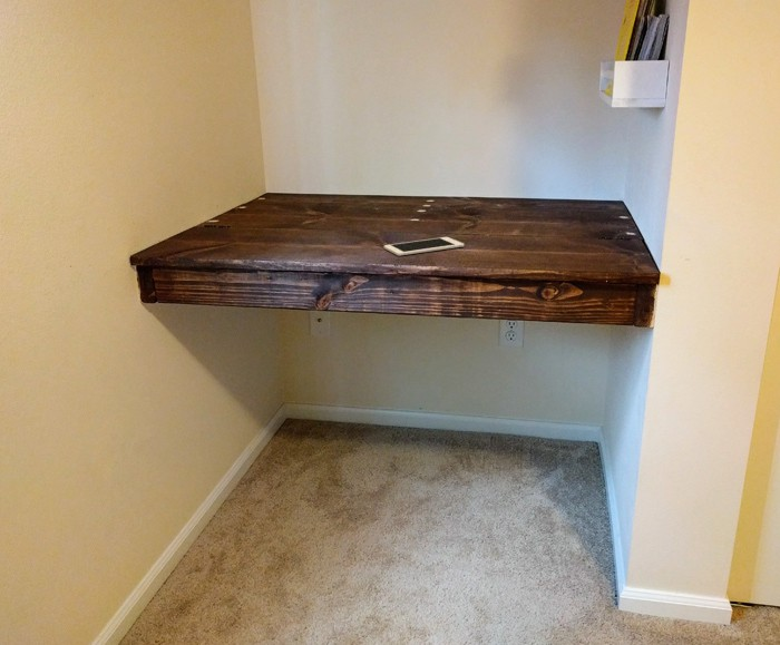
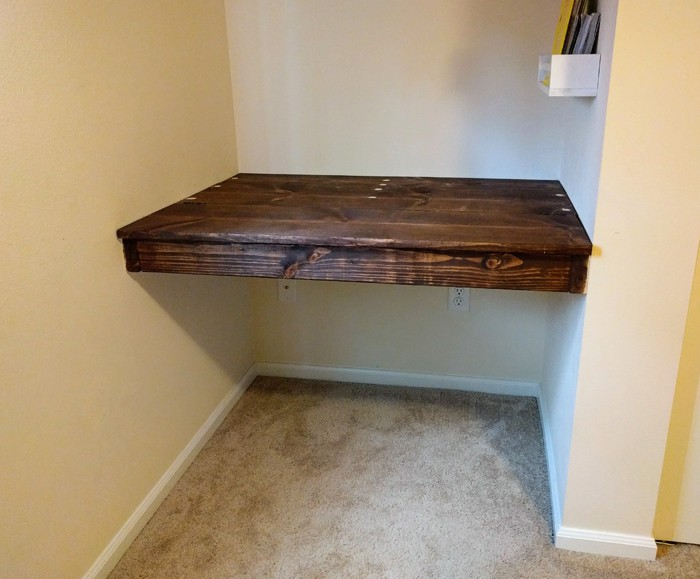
- cell phone [383,236,465,256]
